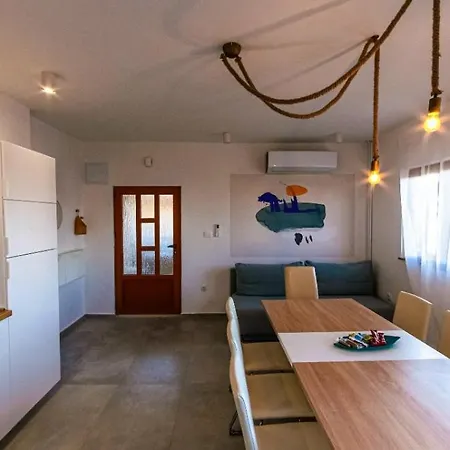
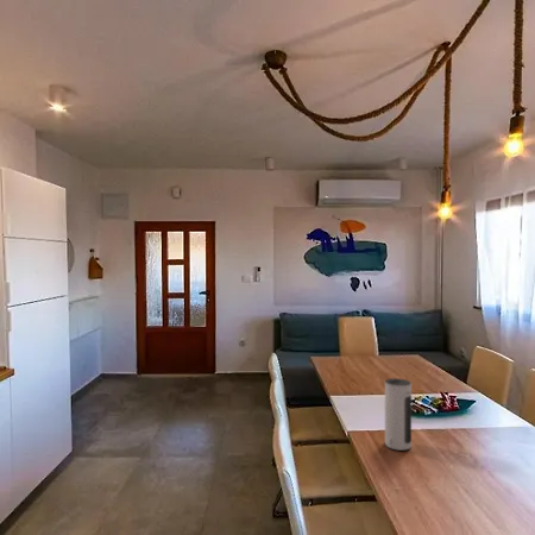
+ speaker [384,377,413,452]
